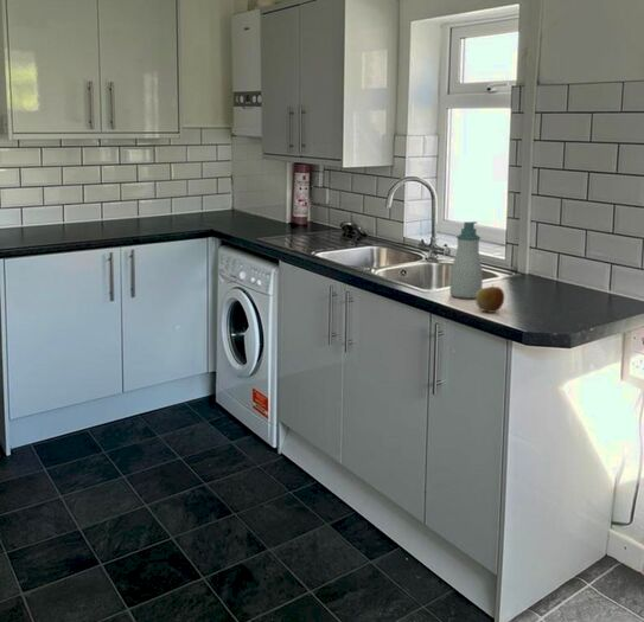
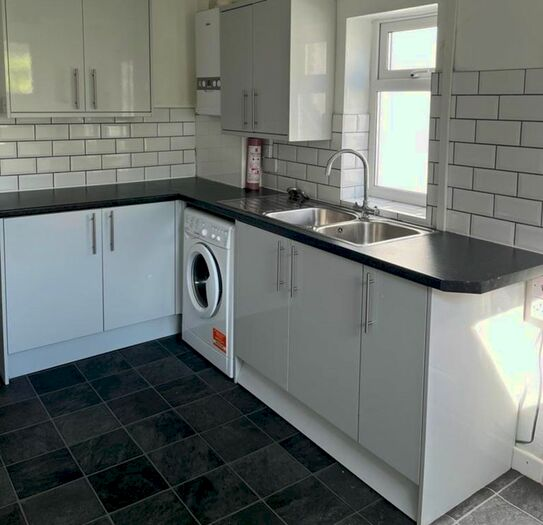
- soap bottle [448,220,484,300]
- apple [474,284,505,314]
